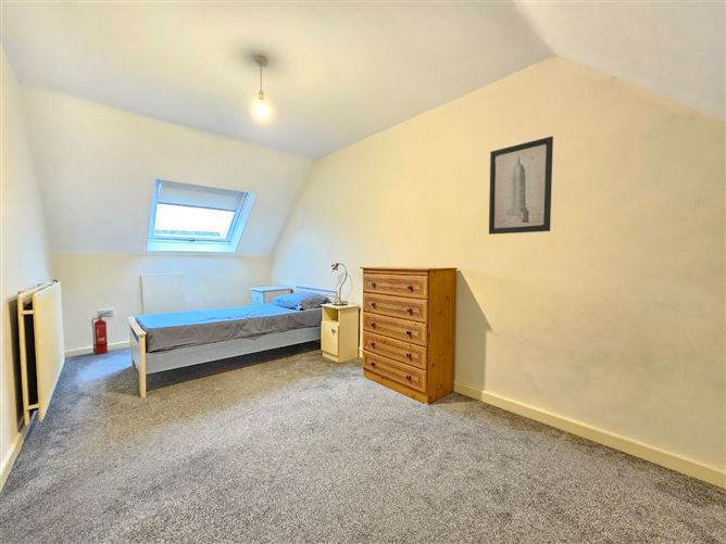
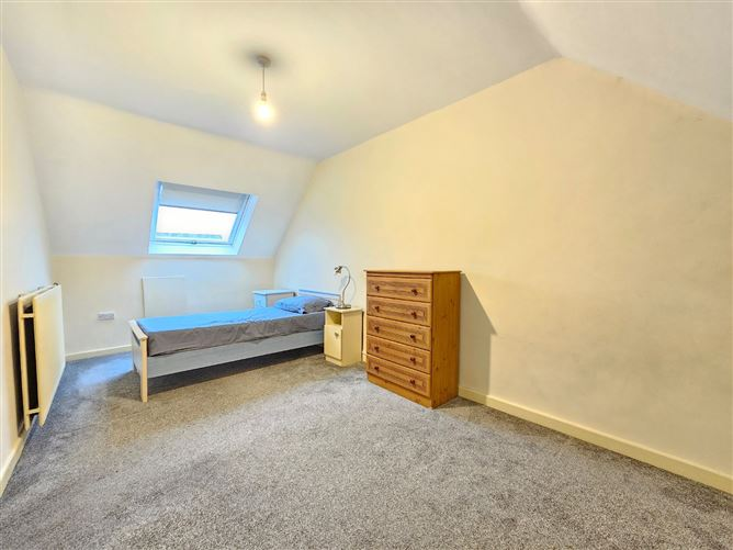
- wall art [488,136,554,236]
- fire extinguisher [90,311,112,355]
